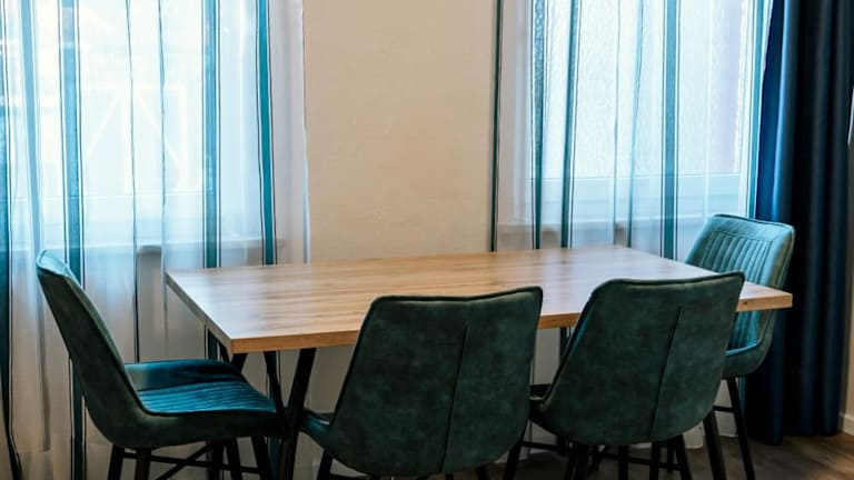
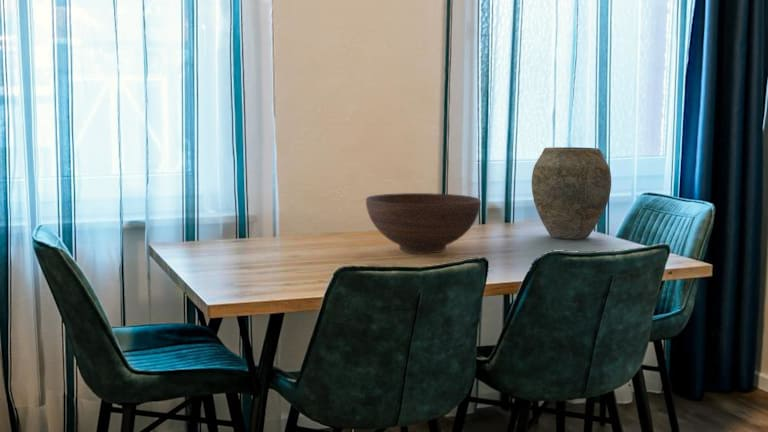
+ fruit bowl [365,192,482,254]
+ vase [531,146,612,240]
